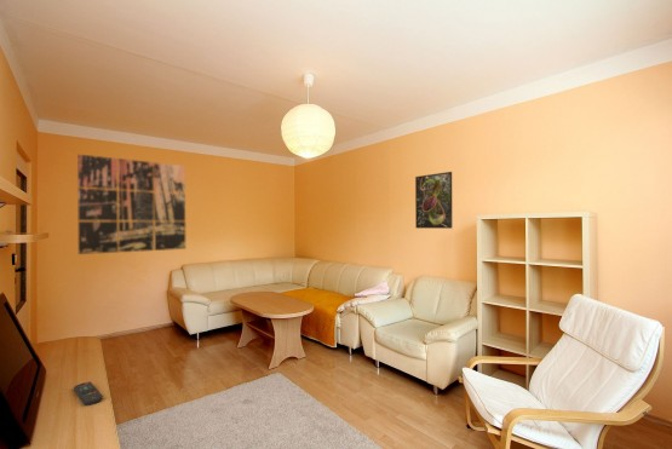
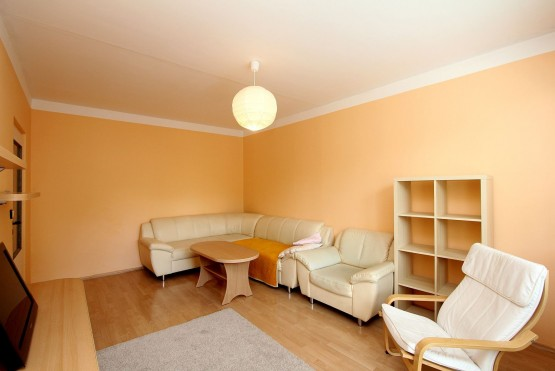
- wall art [76,152,186,255]
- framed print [414,171,454,230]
- remote control [73,380,104,407]
